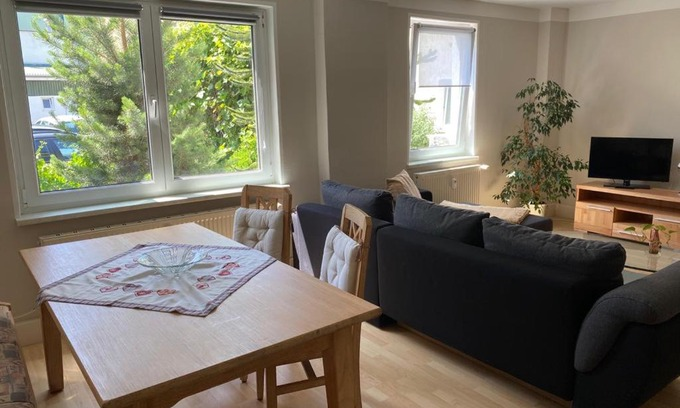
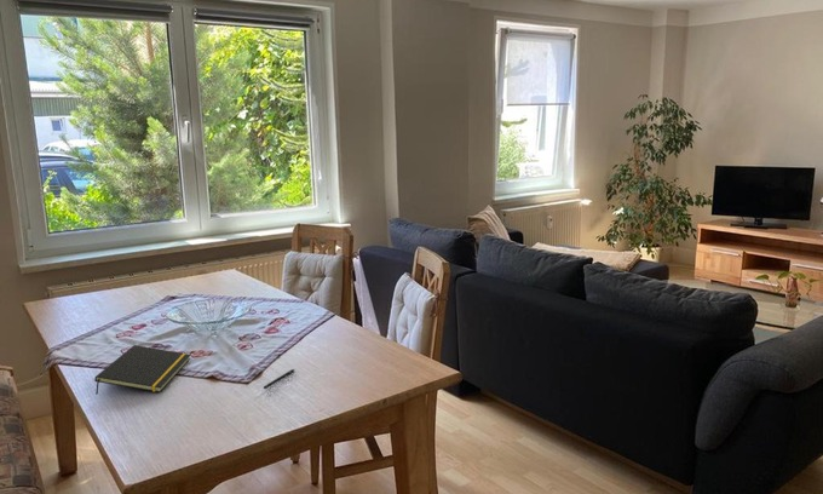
+ notepad [93,344,191,396]
+ pen [263,368,295,390]
